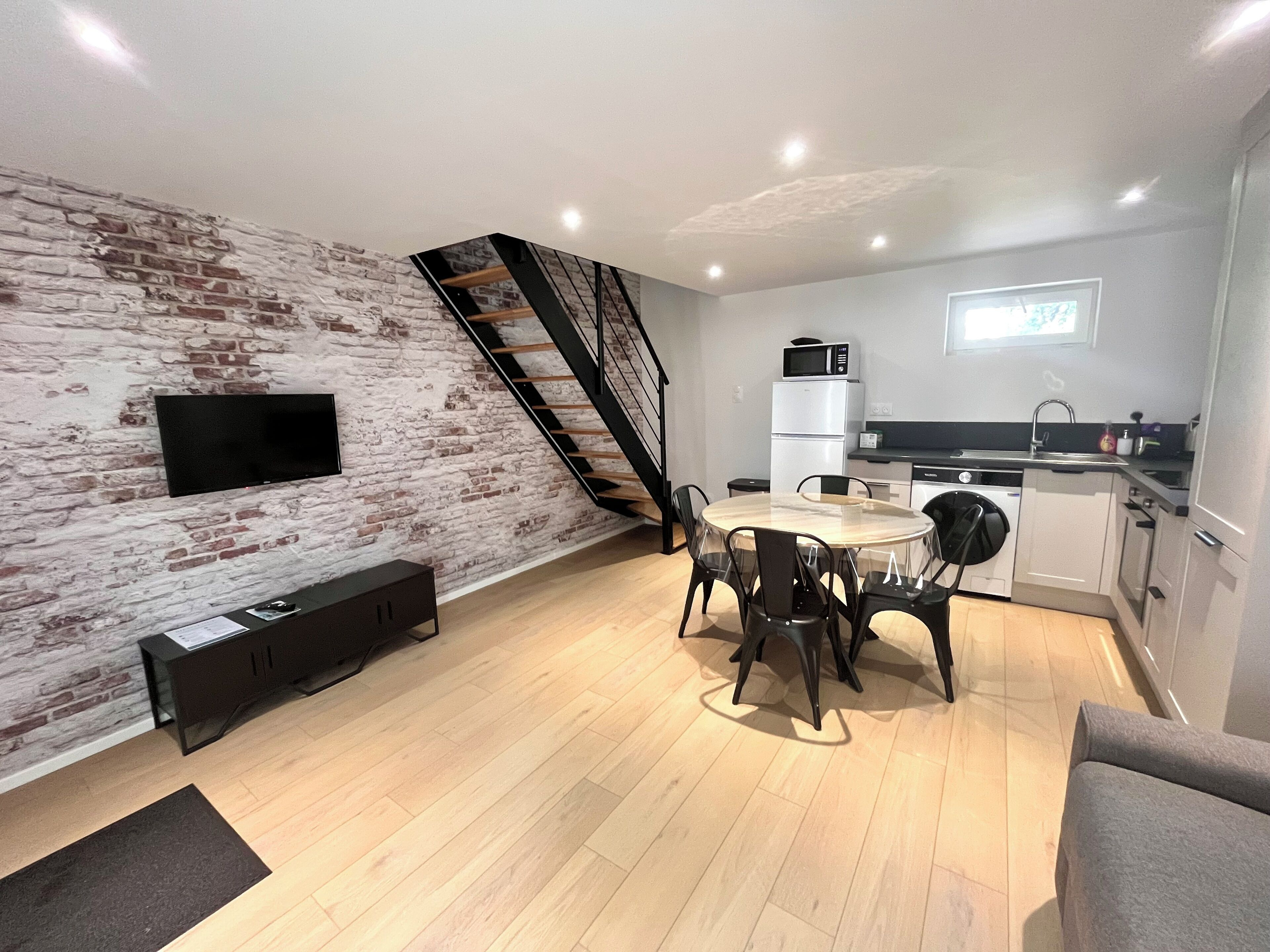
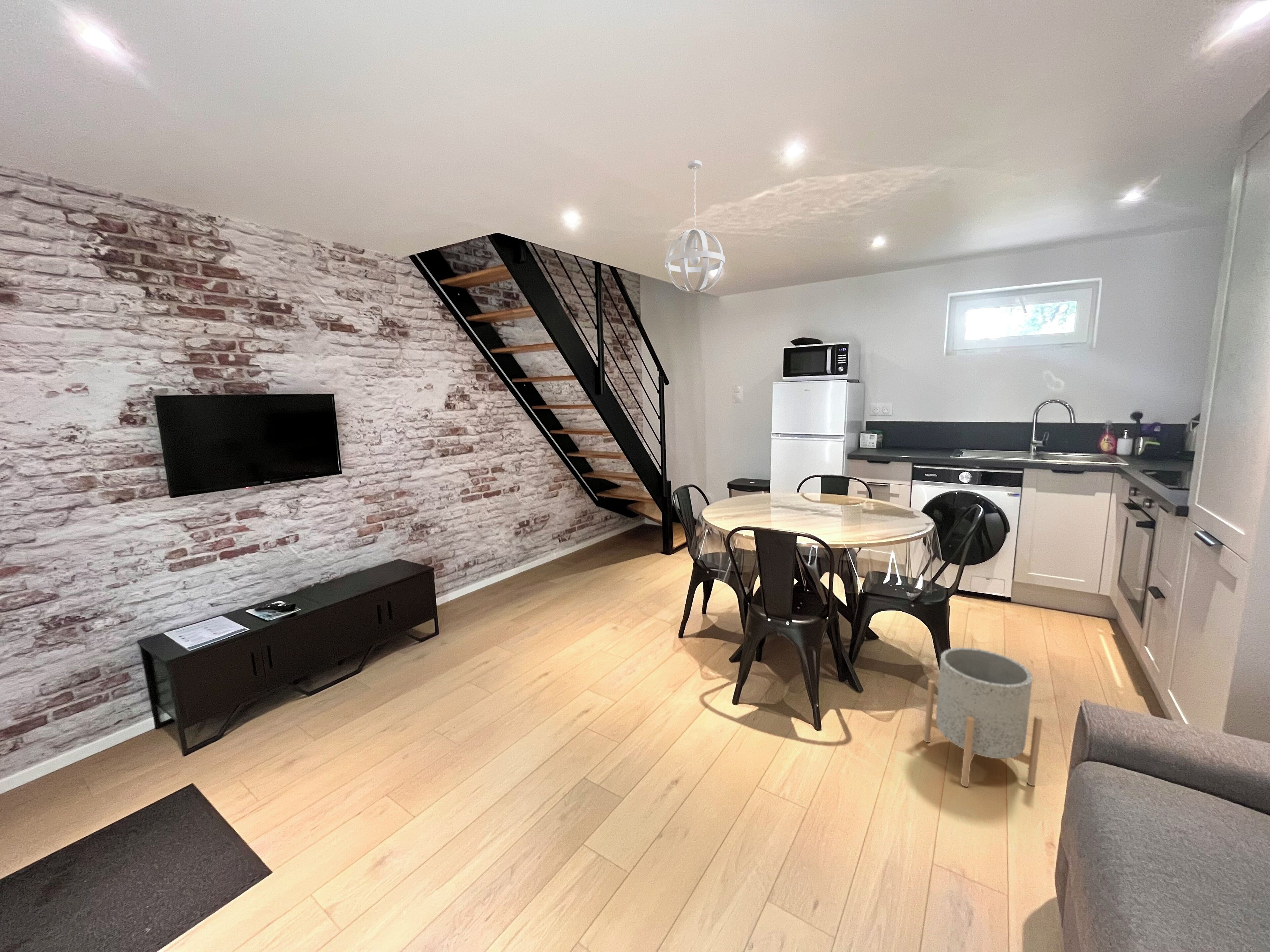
+ pendant light [664,160,725,294]
+ planter [923,647,1043,787]
